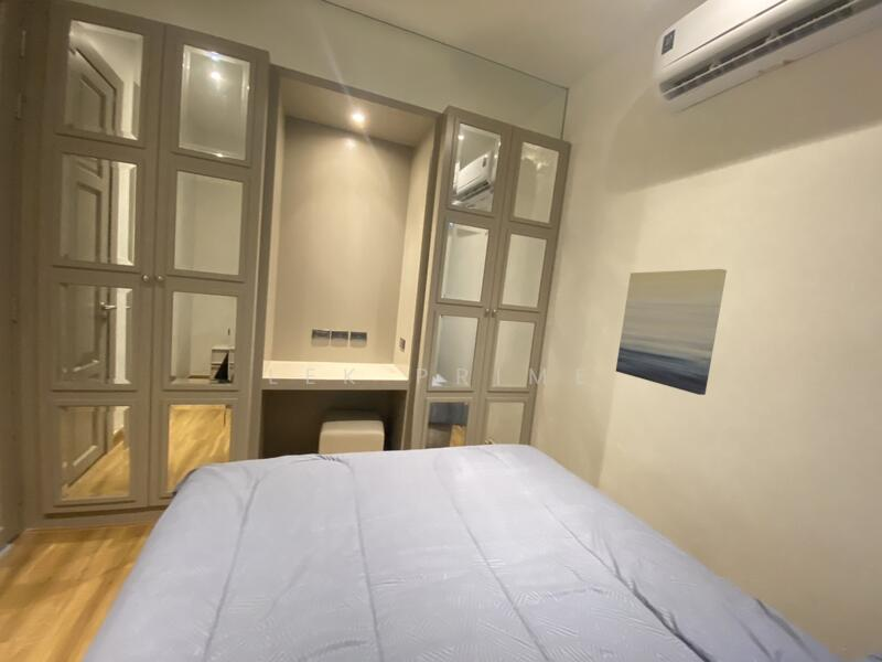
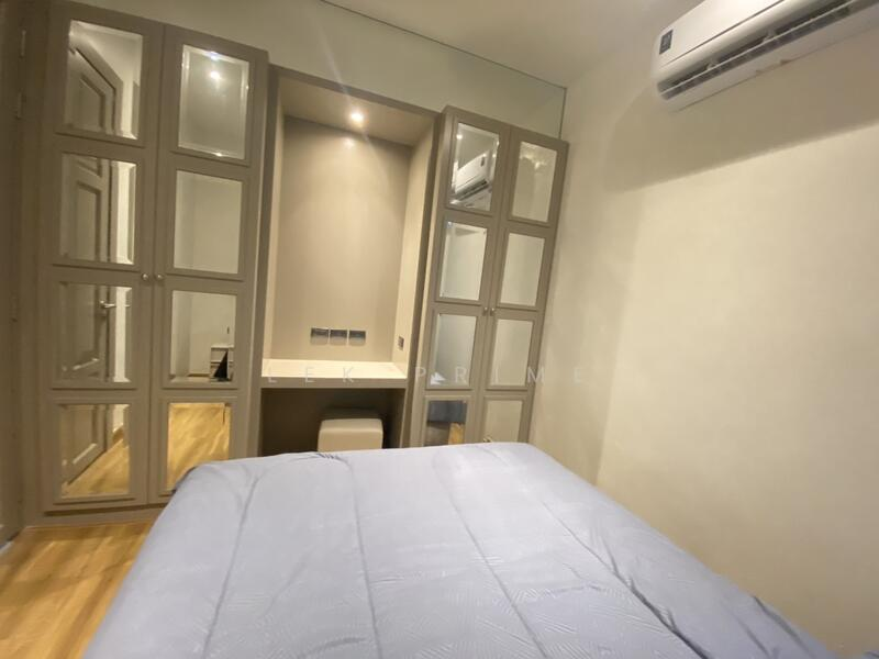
- wall art [615,268,728,396]
